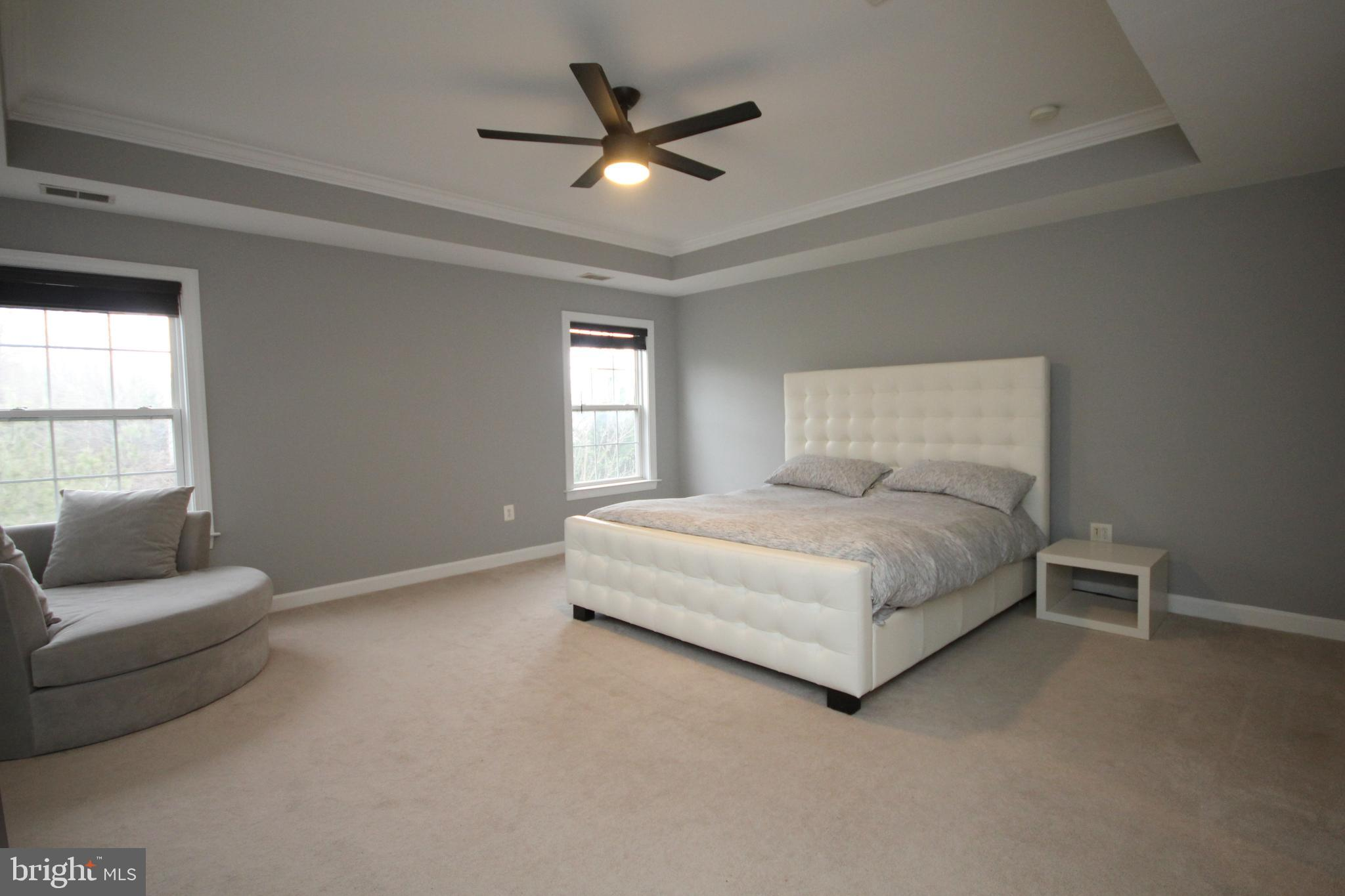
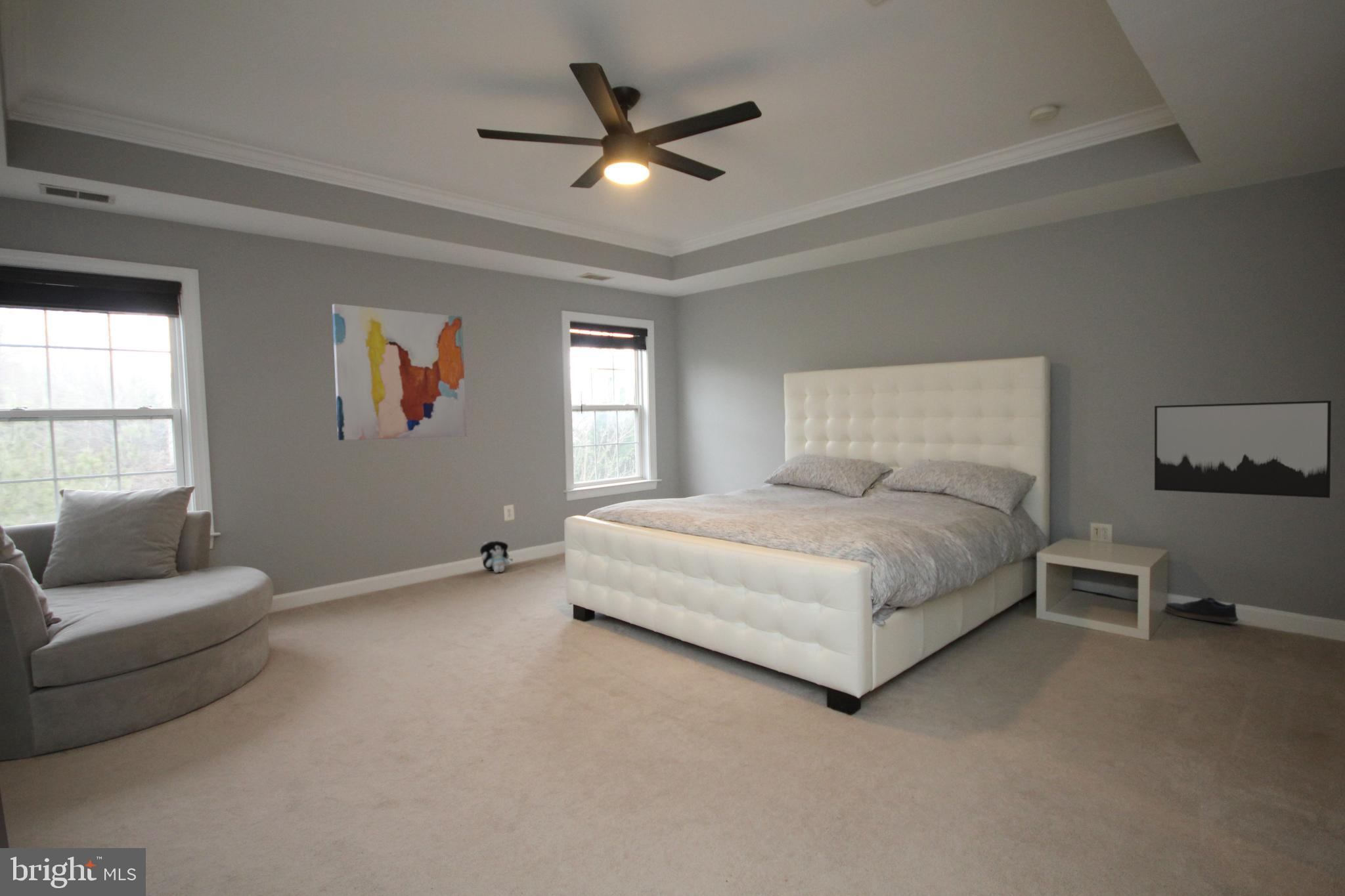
+ shoe [1164,597,1239,624]
+ plush toy [479,540,514,574]
+ wall art [332,303,467,441]
+ wall art [1154,400,1332,499]
